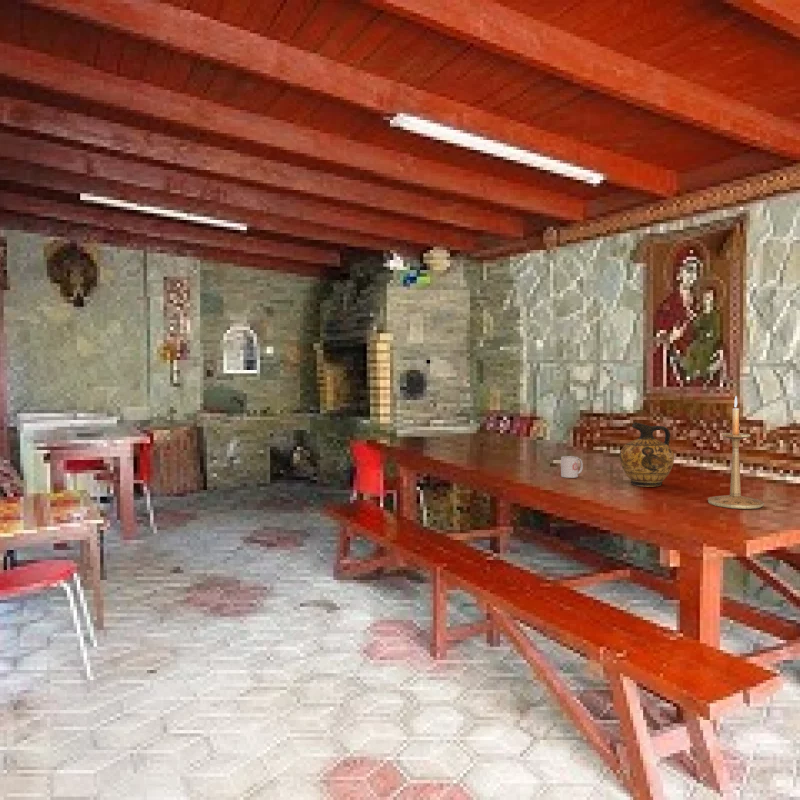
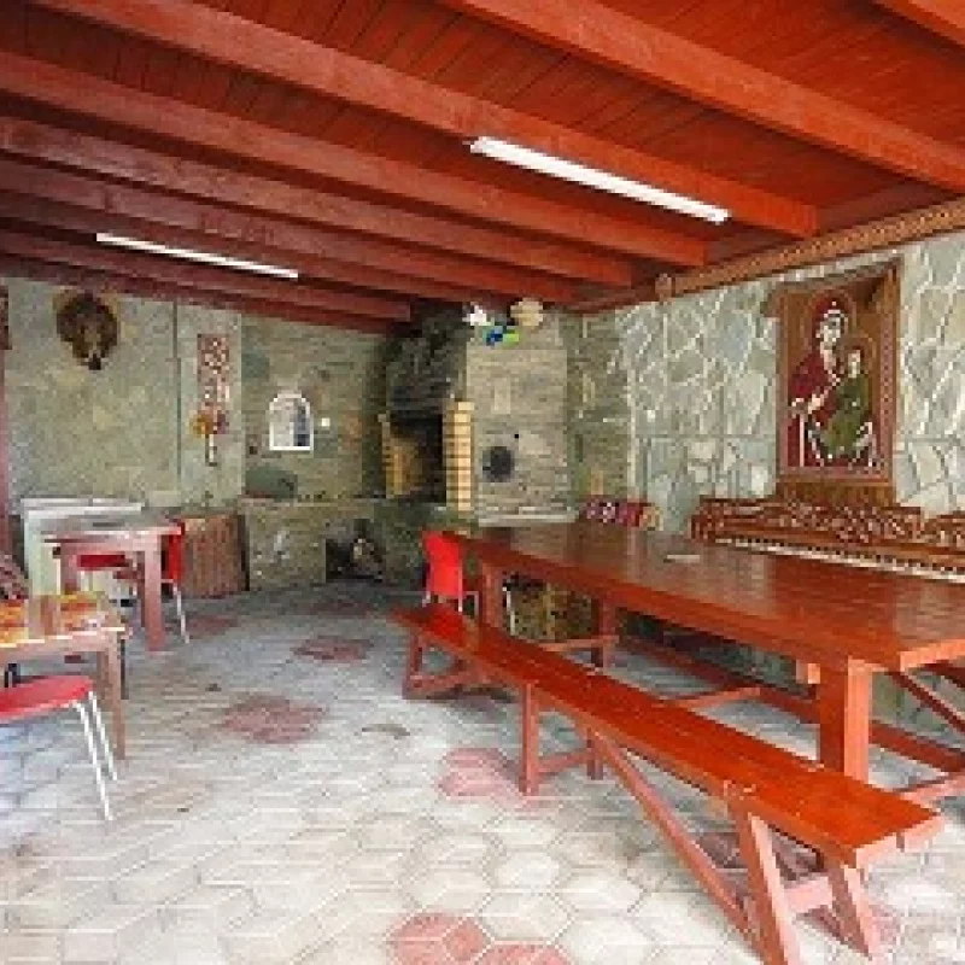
- ceramic jug [619,421,675,488]
- mug [560,455,584,479]
- candlestick [707,395,765,510]
